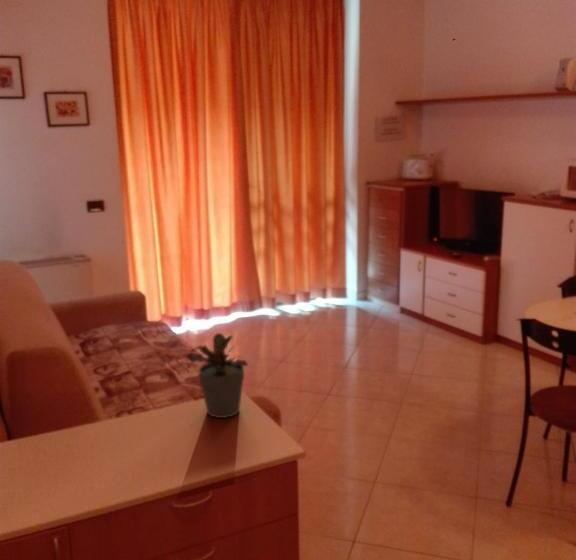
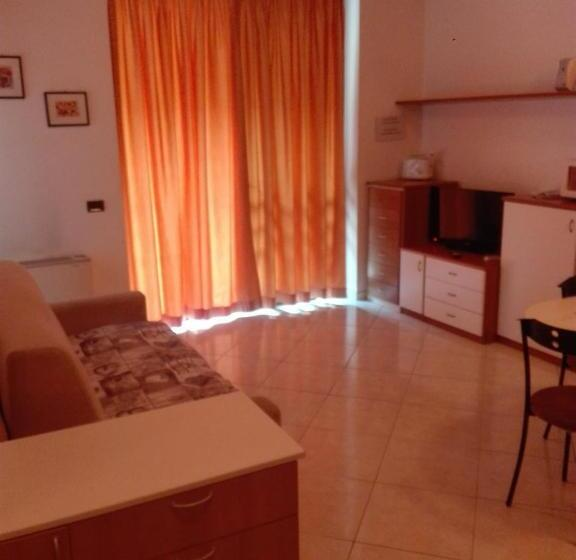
- potted plant [185,332,249,419]
